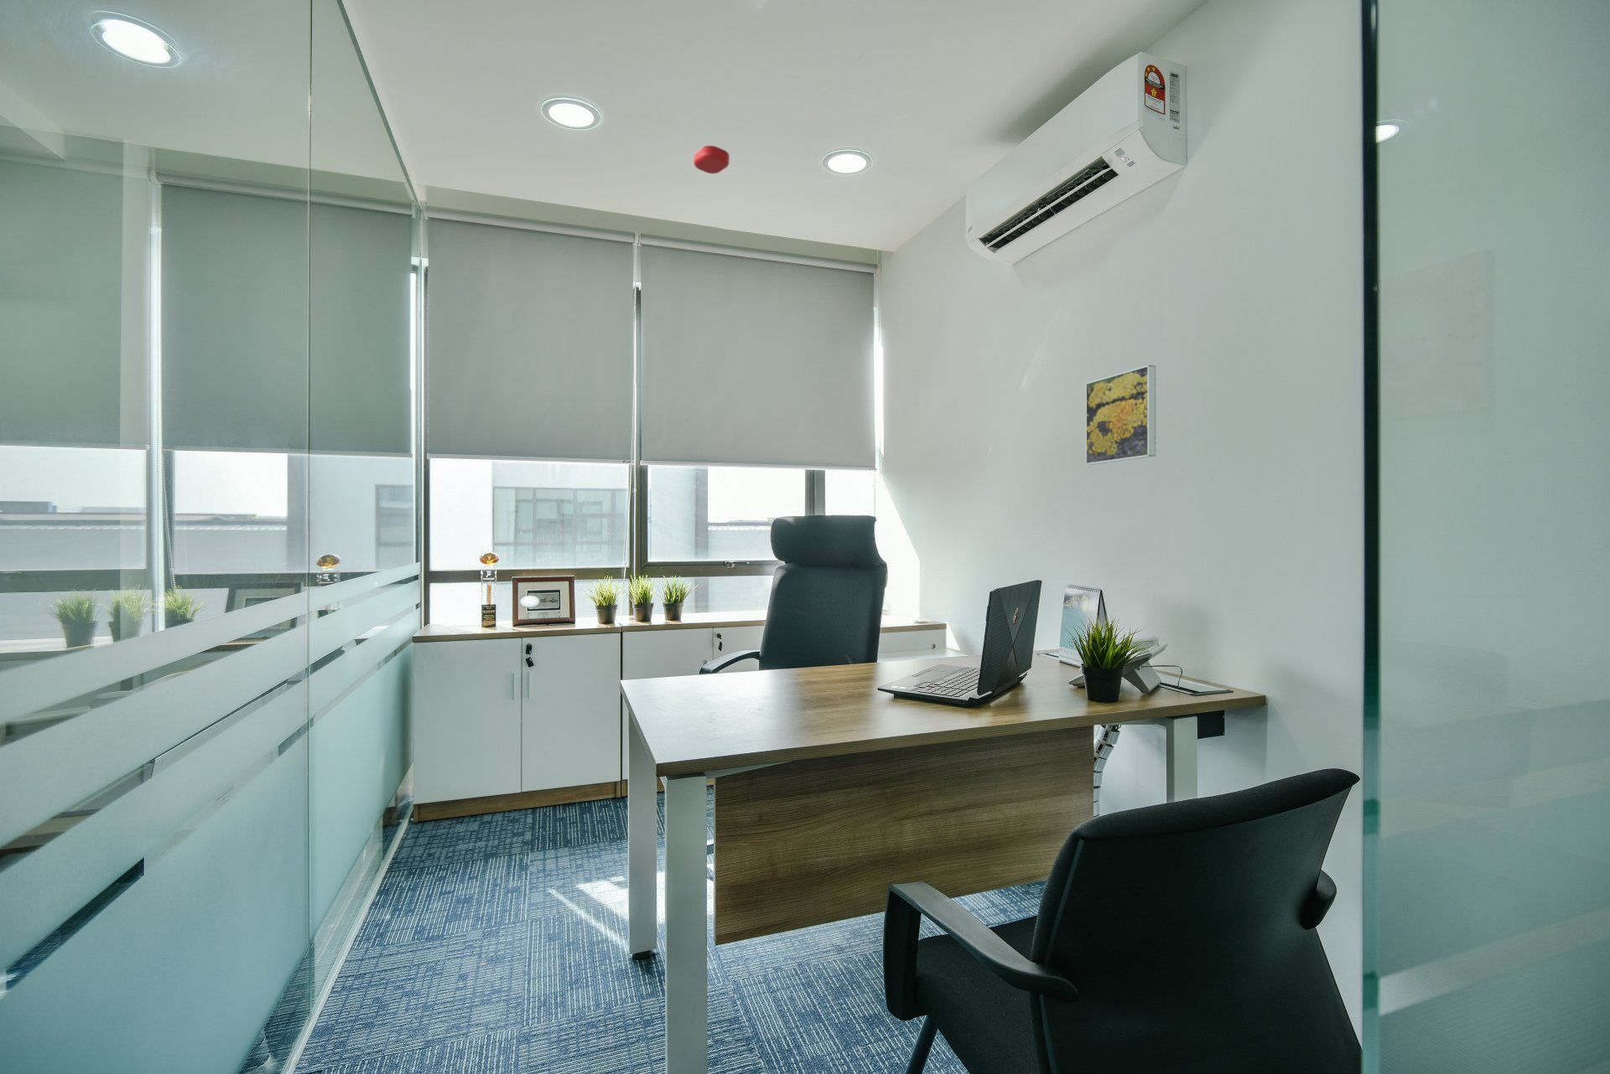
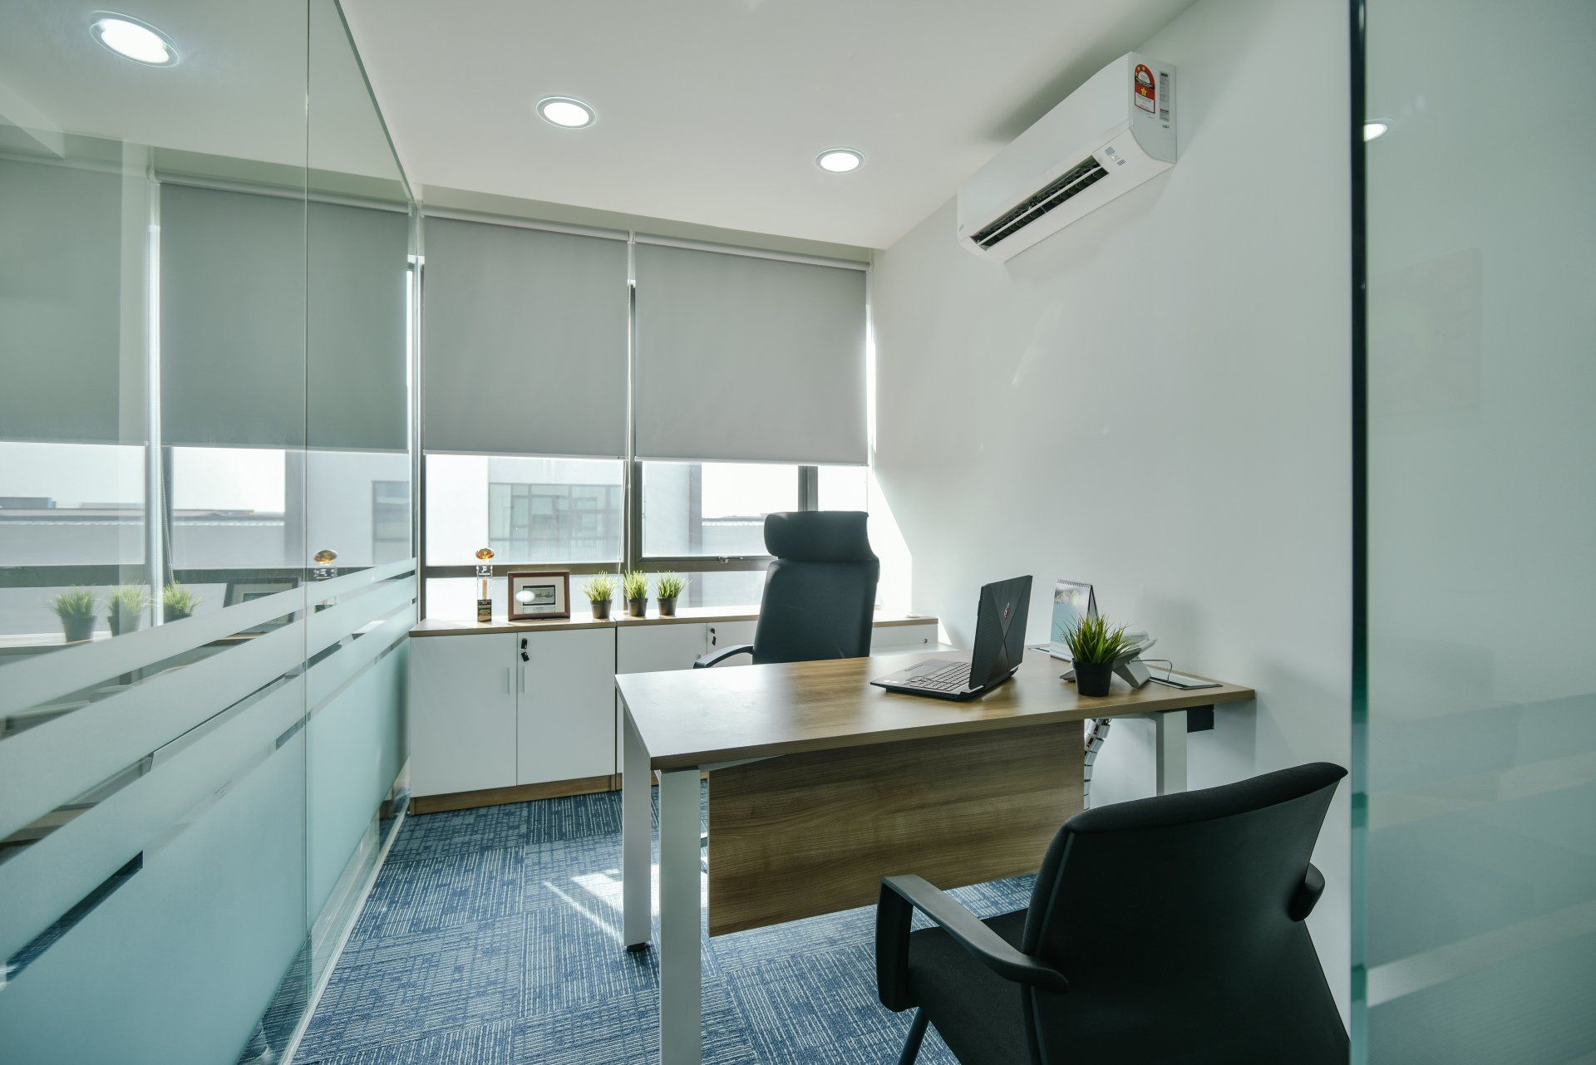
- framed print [1085,364,1157,466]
- smoke detector [692,145,731,174]
